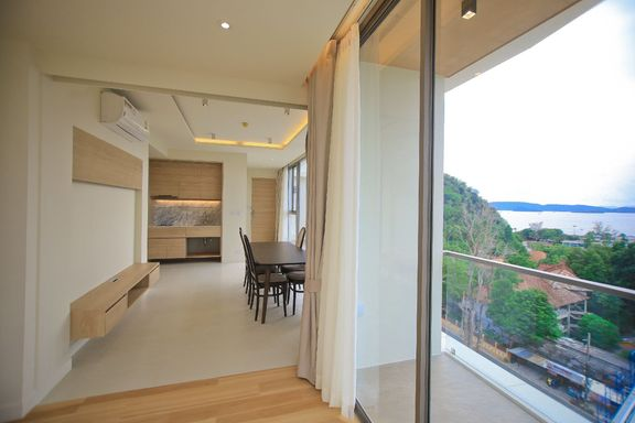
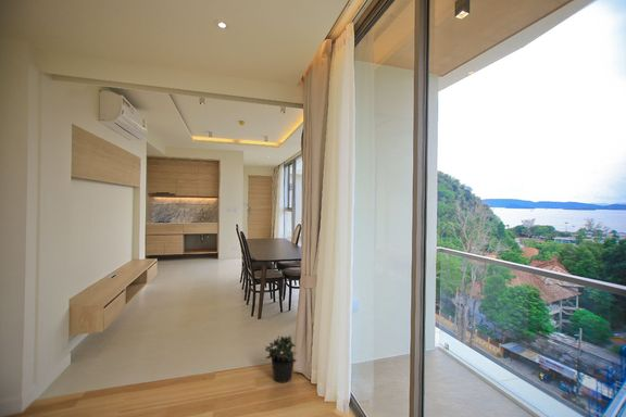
+ potted plant [264,334,298,384]
